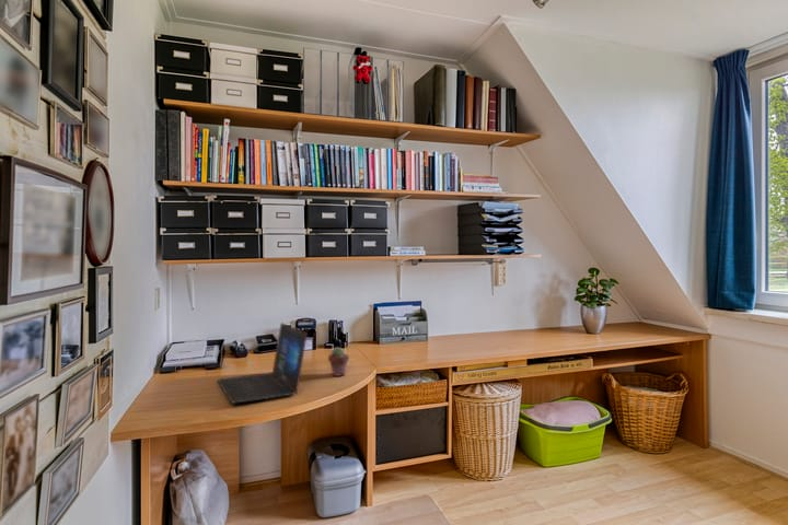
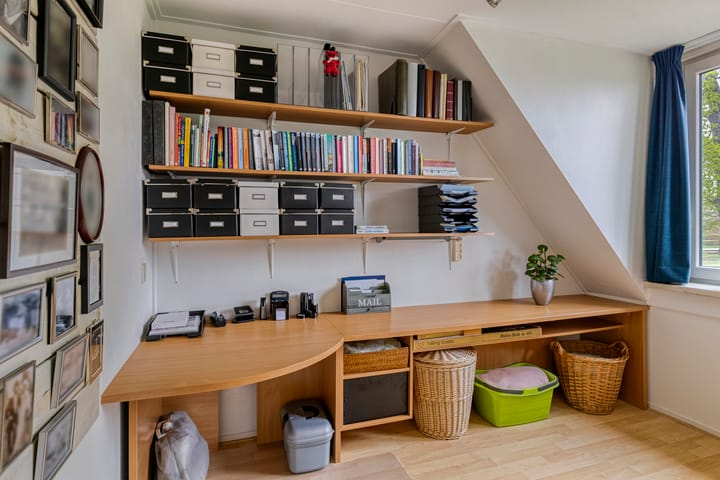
- laptop [217,322,309,405]
- potted succulent [327,347,350,377]
